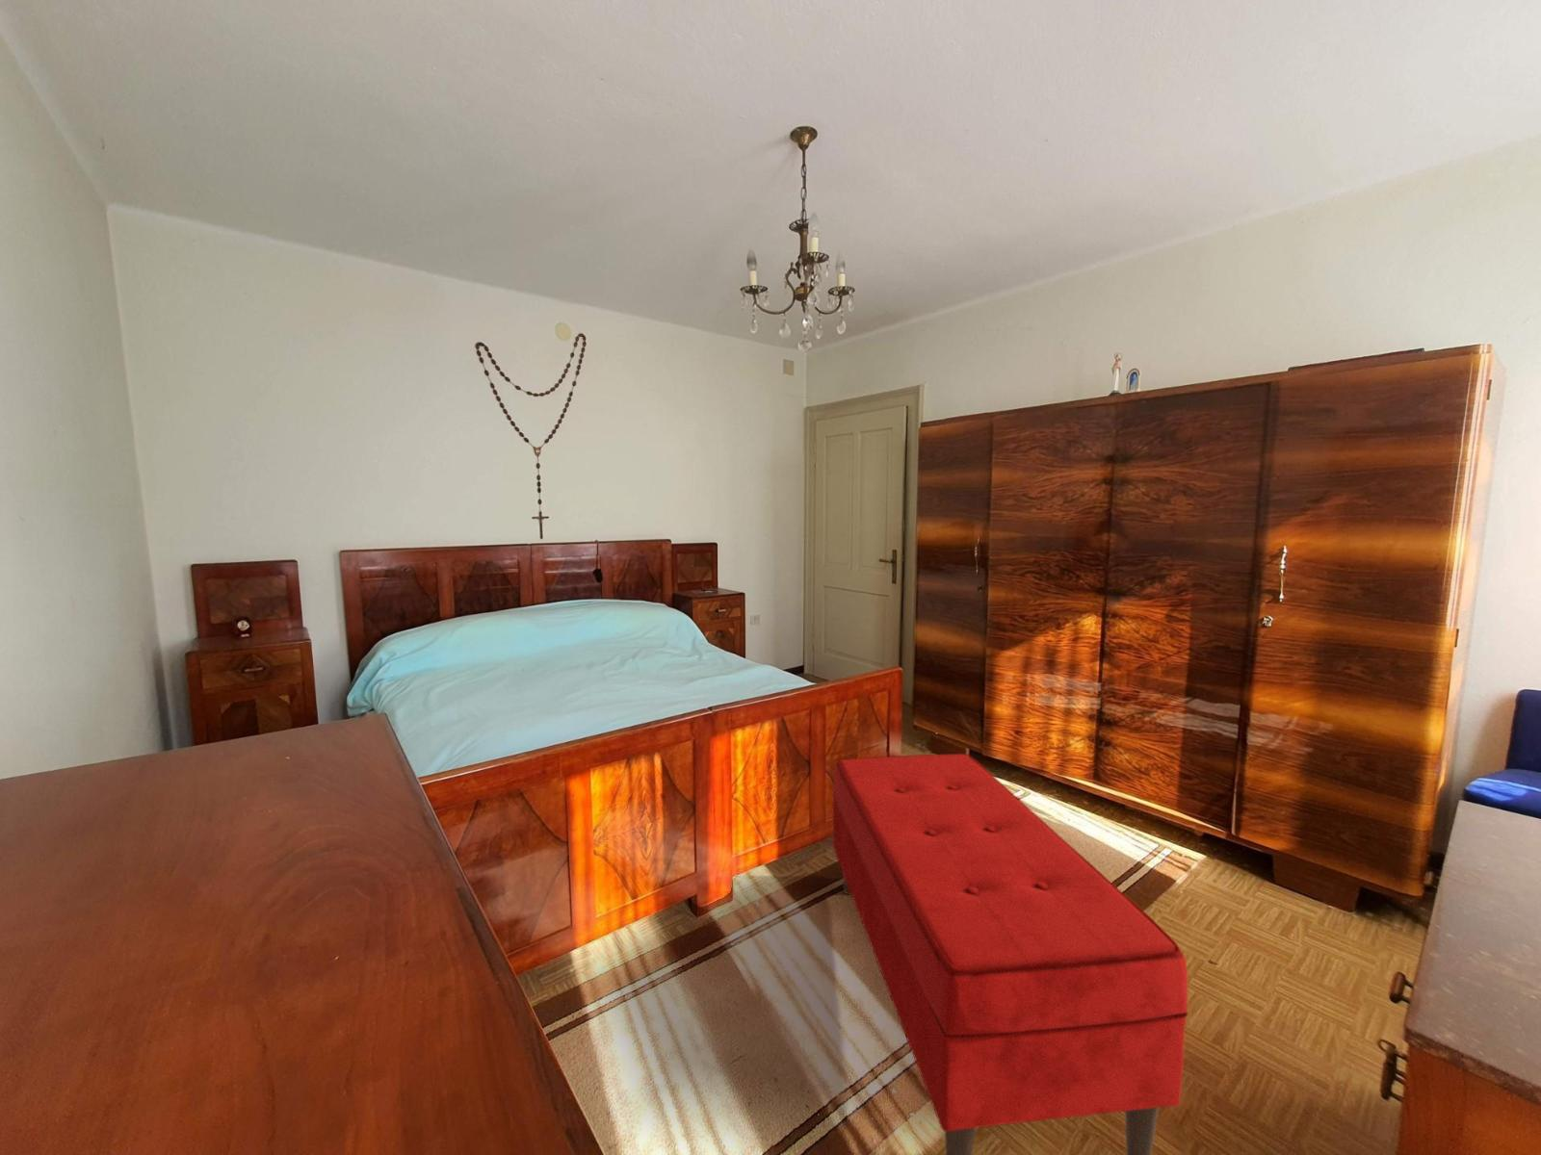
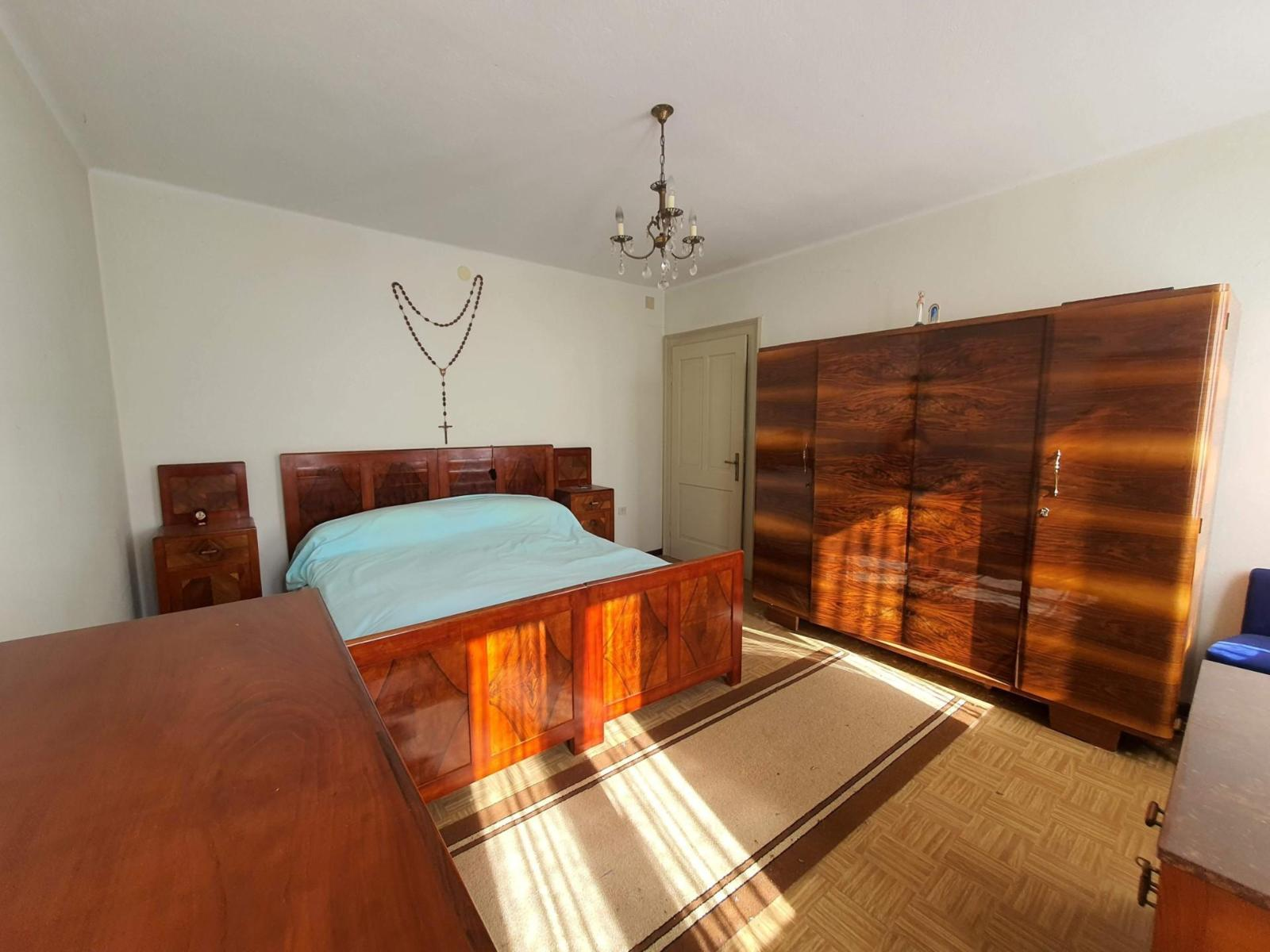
- bench [831,752,1189,1155]
